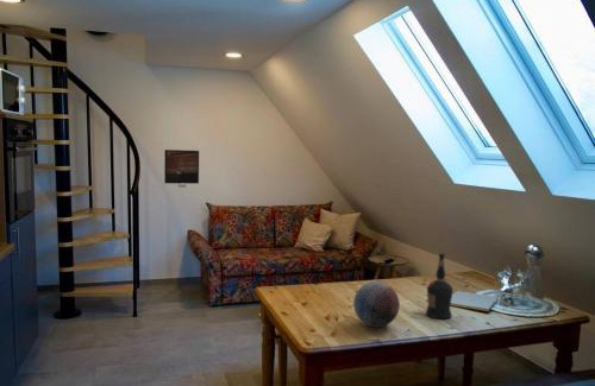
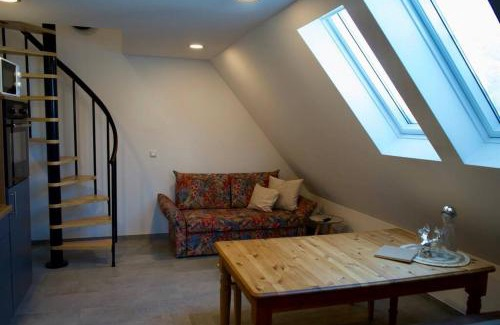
- decorative orb [352,280,401,329]
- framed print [163,148,200,184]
- liquor bottle [425,252,455,319]
